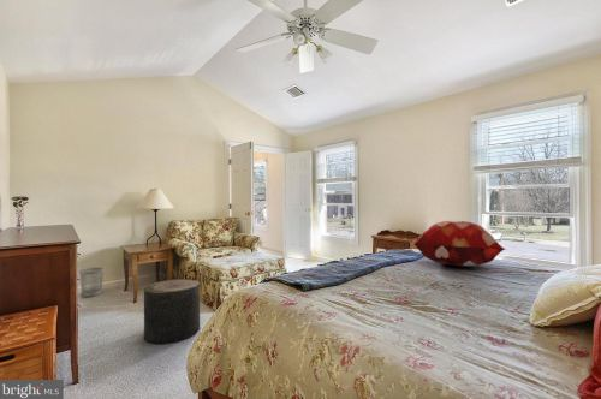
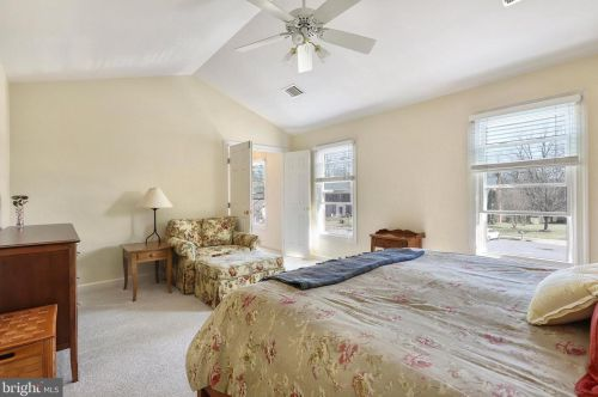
- stool [143,278,201,345]
- wastebasket [78,267,105,298]
- decorative pillow [412,220,506,267]
